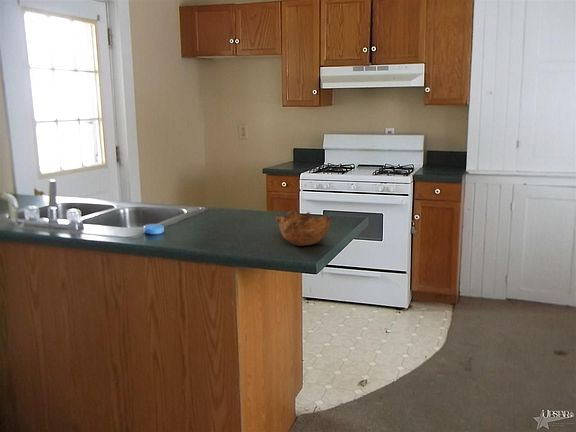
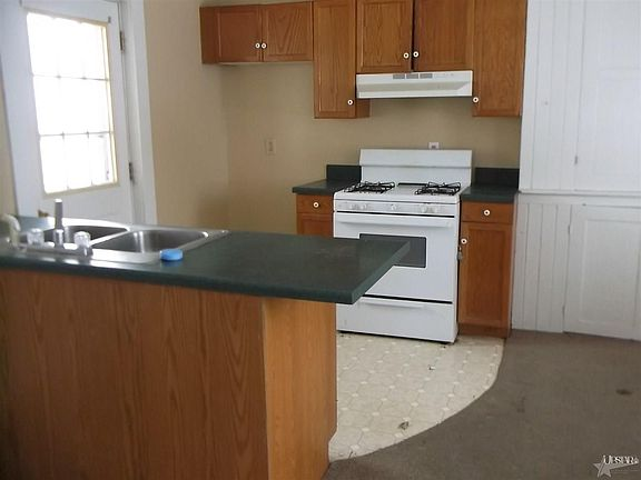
- bowl [275,210,331,247]
